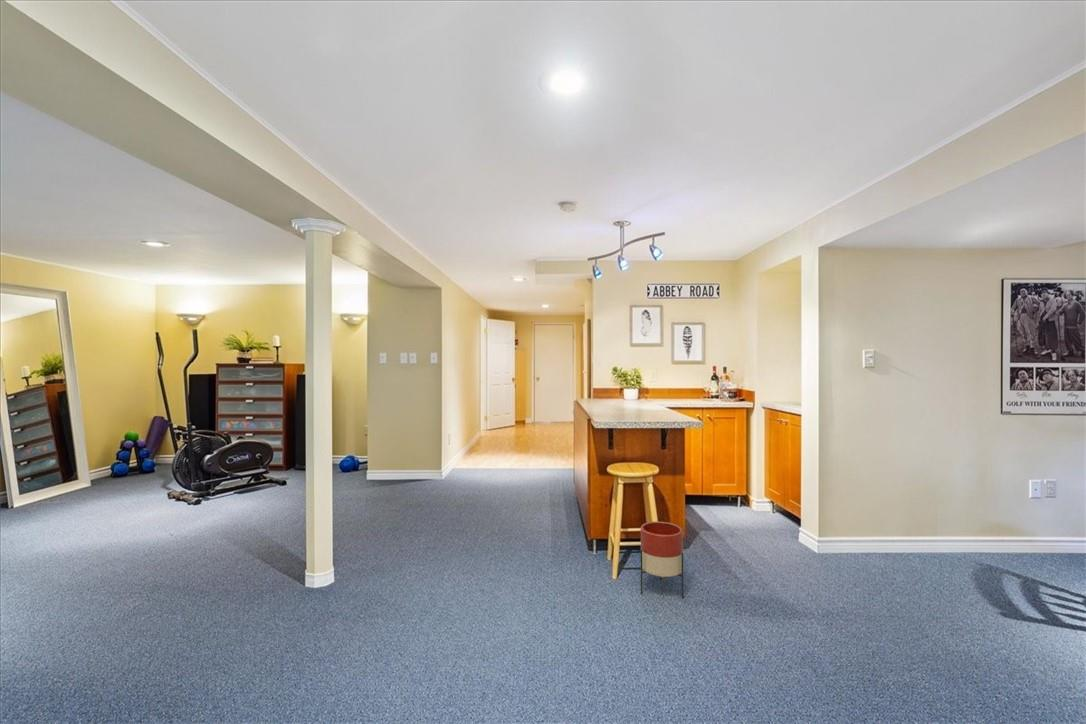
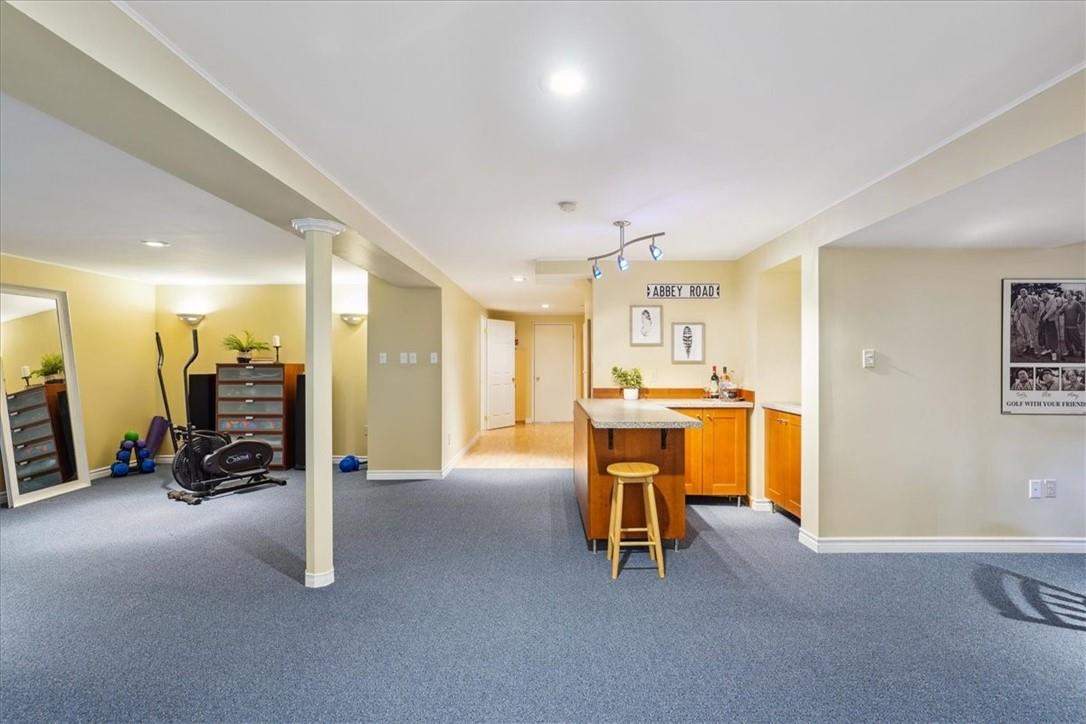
- planter [640,521,684,599]
